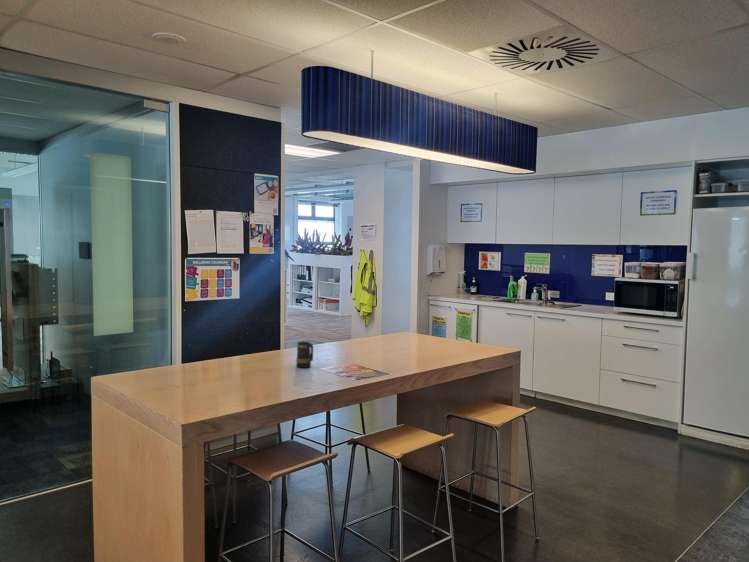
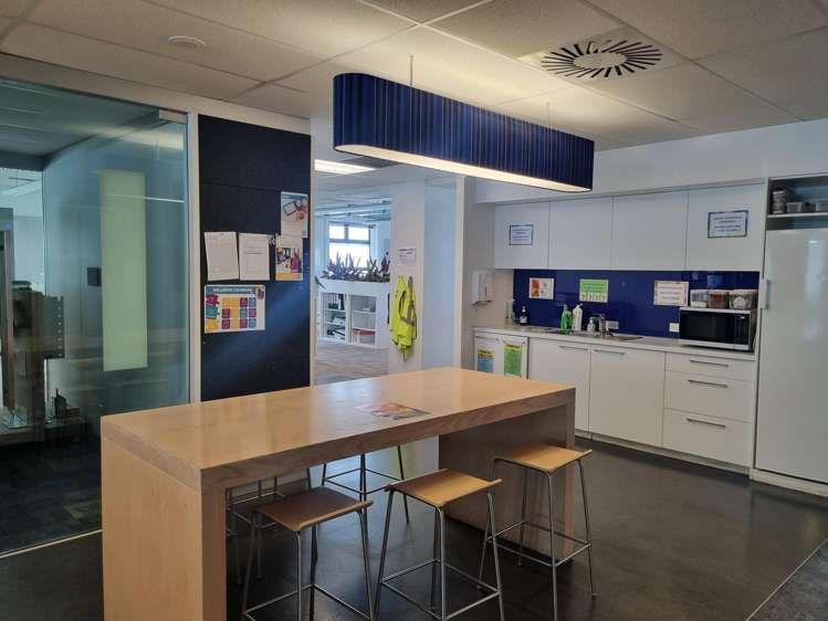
- mug [295,341,314,369]
